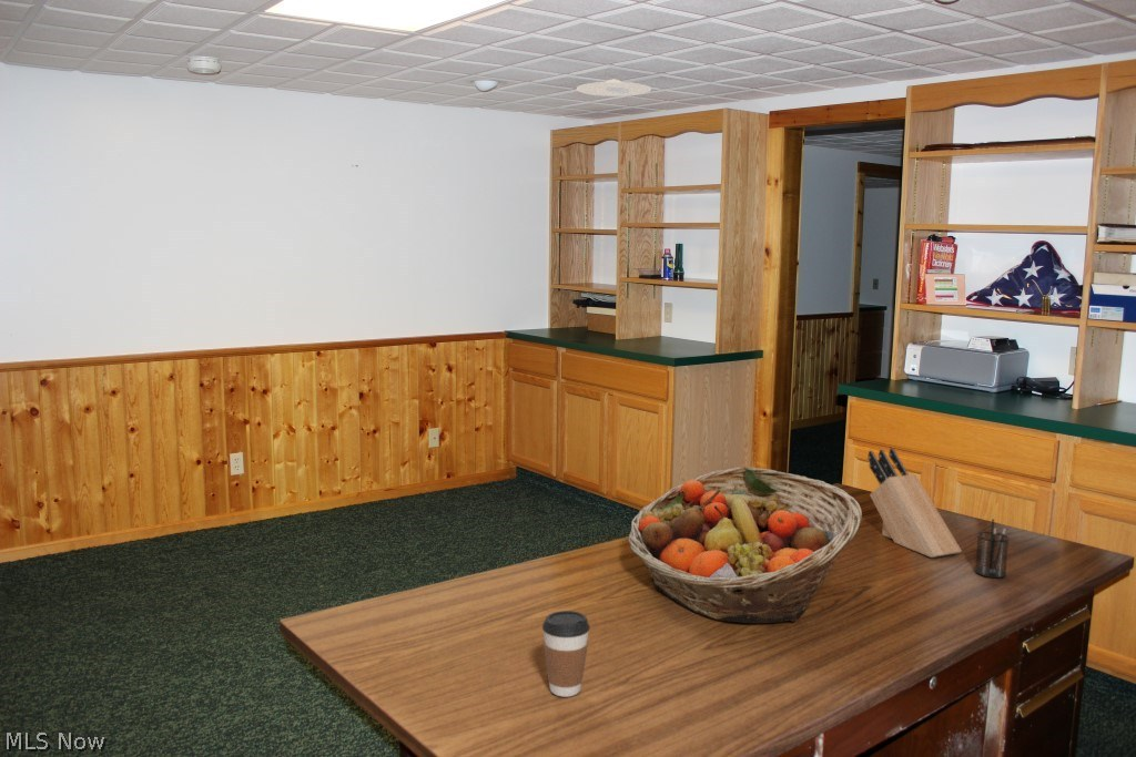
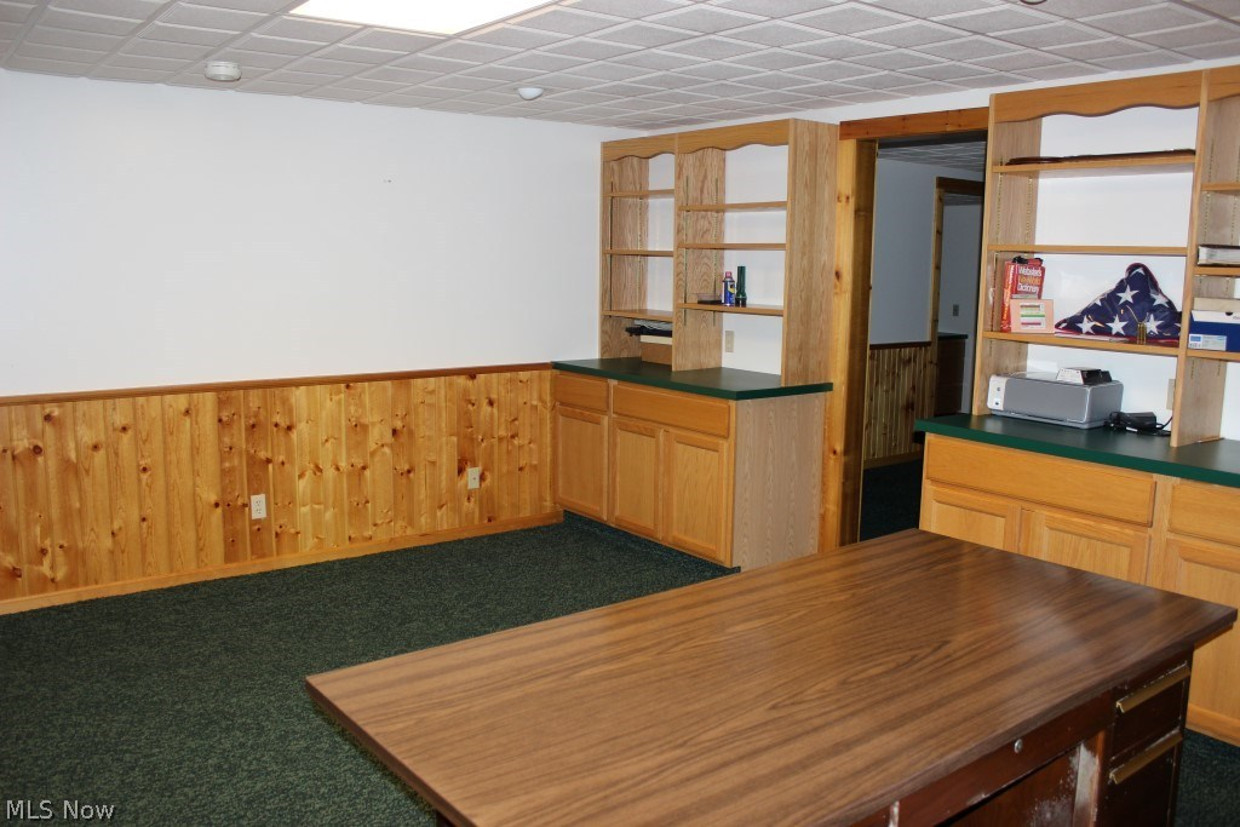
- coffee cup [541,610,591,698]
- recessed light [576,78,652,98]
- fruit basket [627,466,863,624]
- pencil holder [973,514,1011,579]
- knife block [866,447,963,559]
